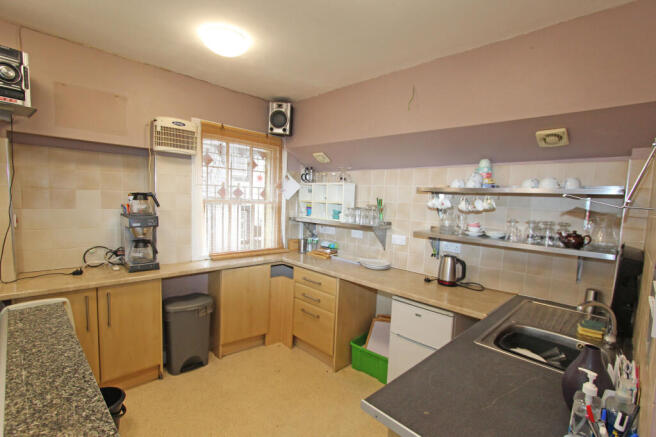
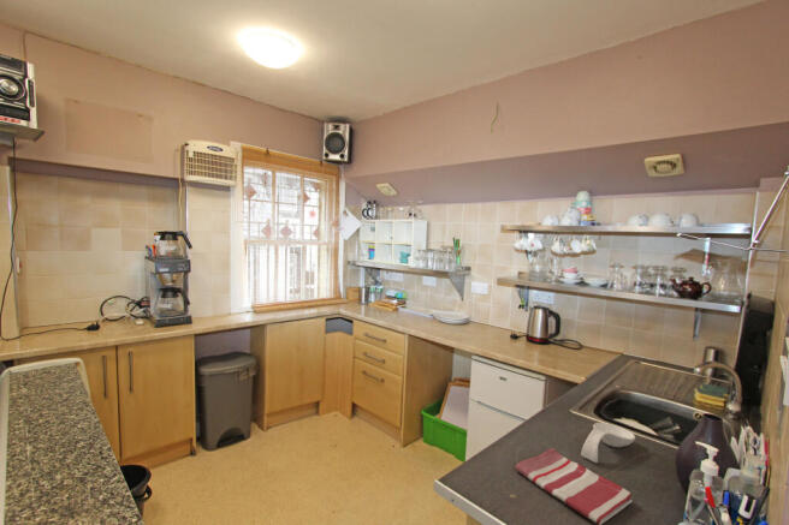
+ dish towel [514,447,634,525]
+ spoon rest [580,422,636,464]
